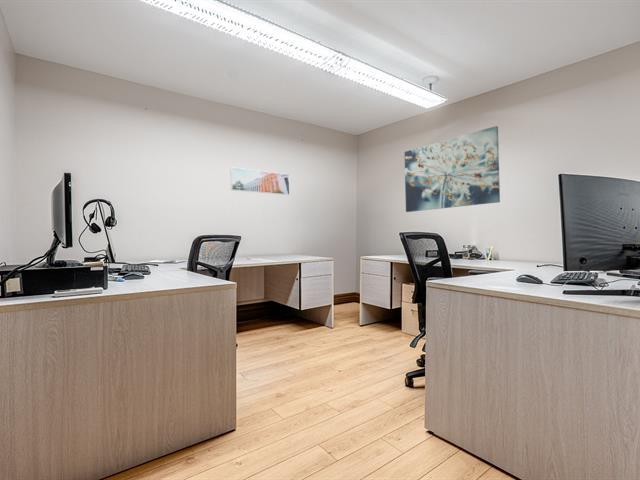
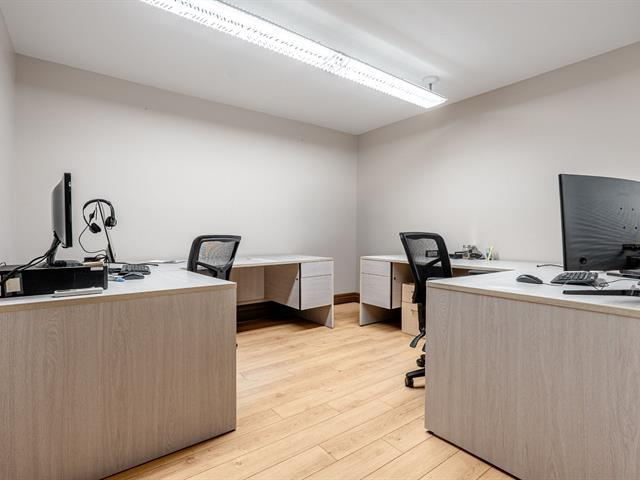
- wall art [404,125,501,213]
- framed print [229,166,291,196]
